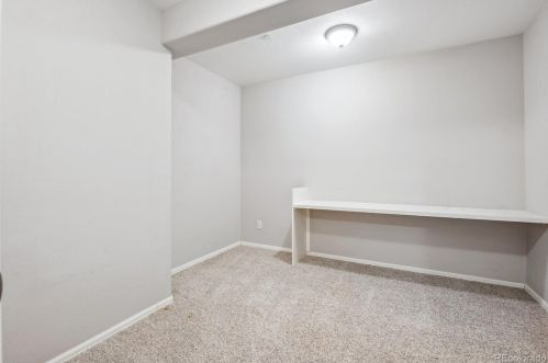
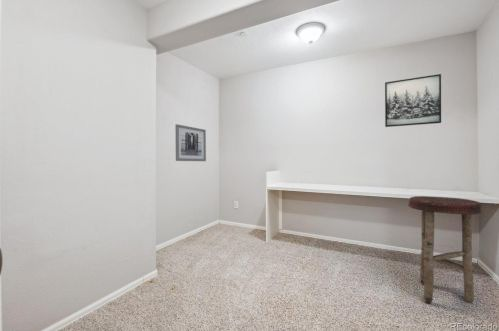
+ wall art [174,123,207,162]
+ wall art [384,73,442,128]
+ stool [407,195,483,304]
